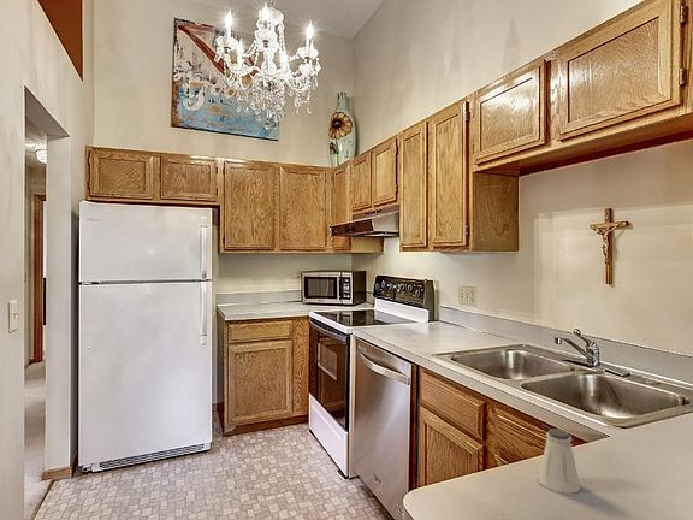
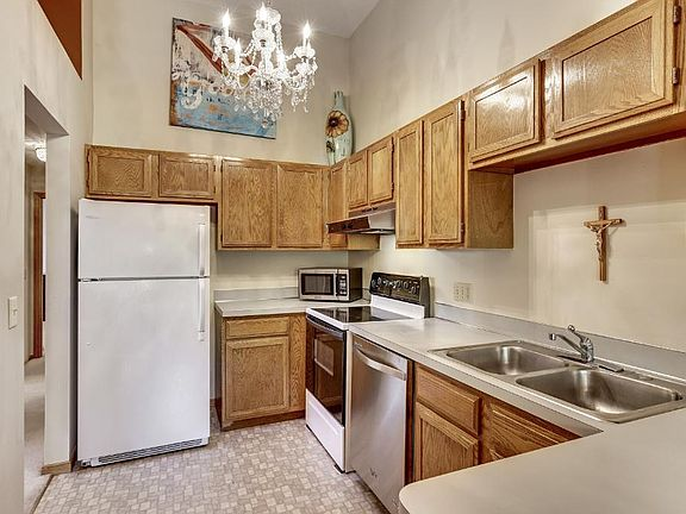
- saltshaker [538,427,581,495]
